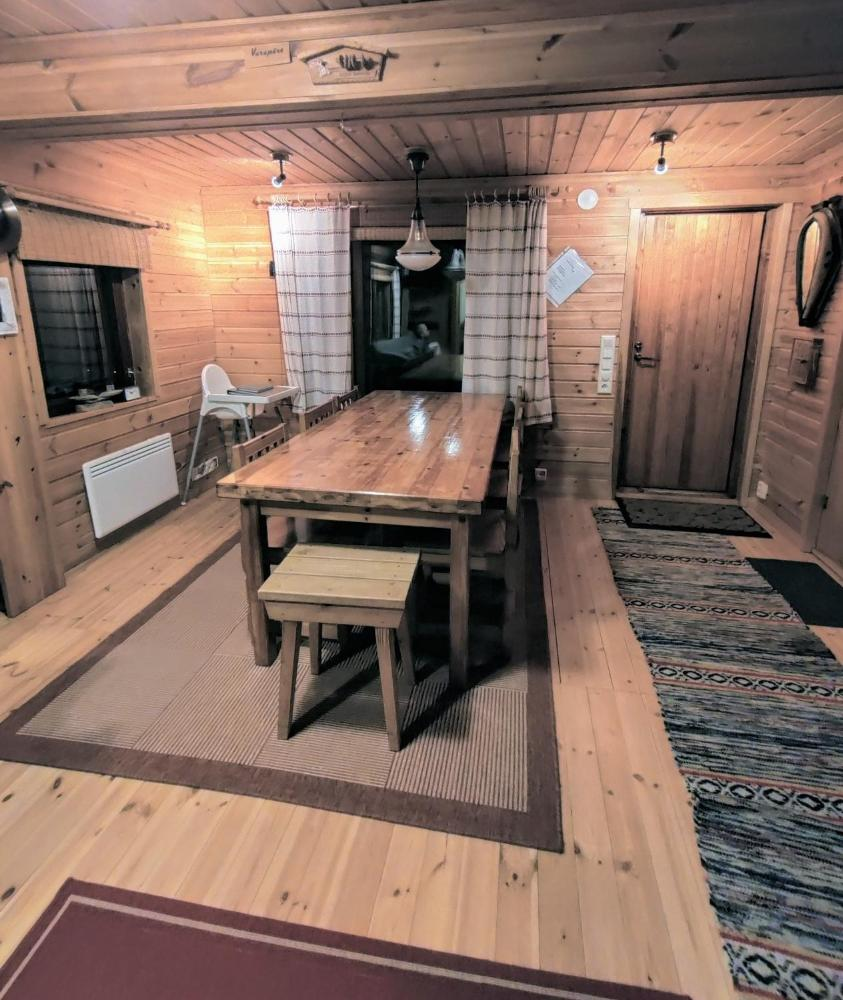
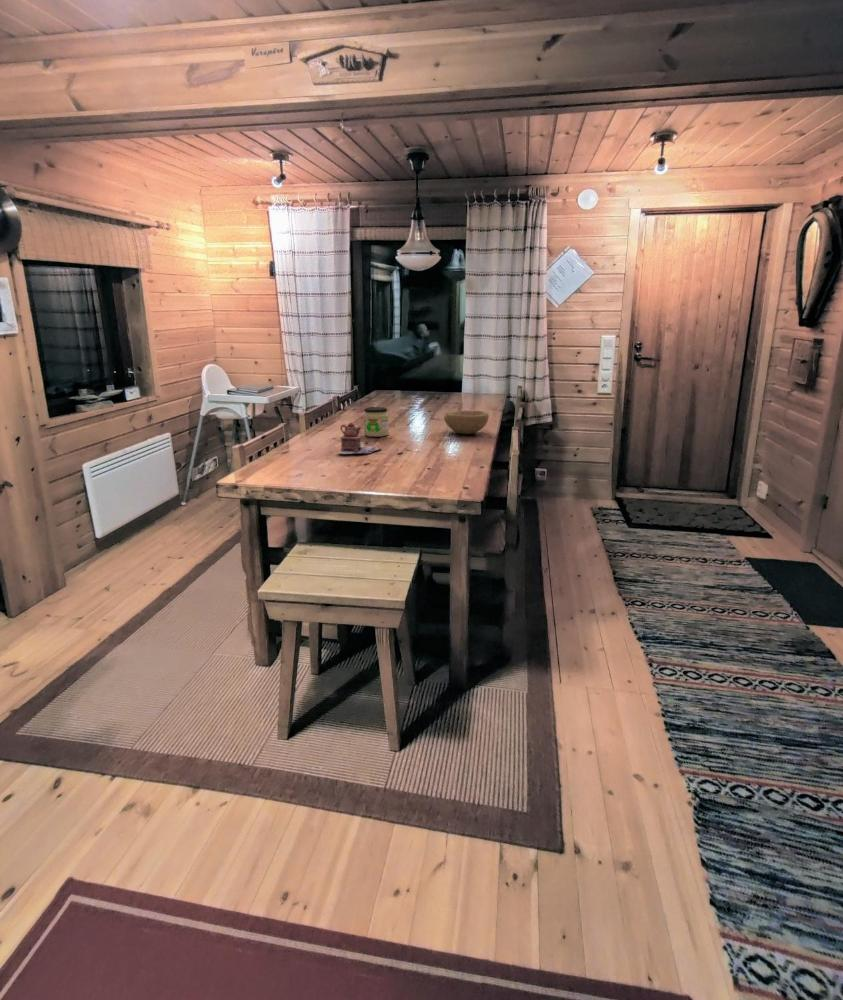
+ bowl [443,410,490,435]
+ teapot [337,422,381,455]
+ jar [363,406,390,438]
